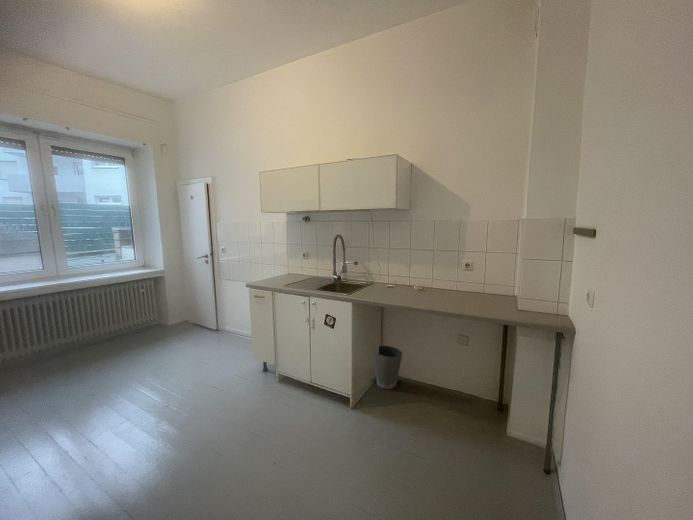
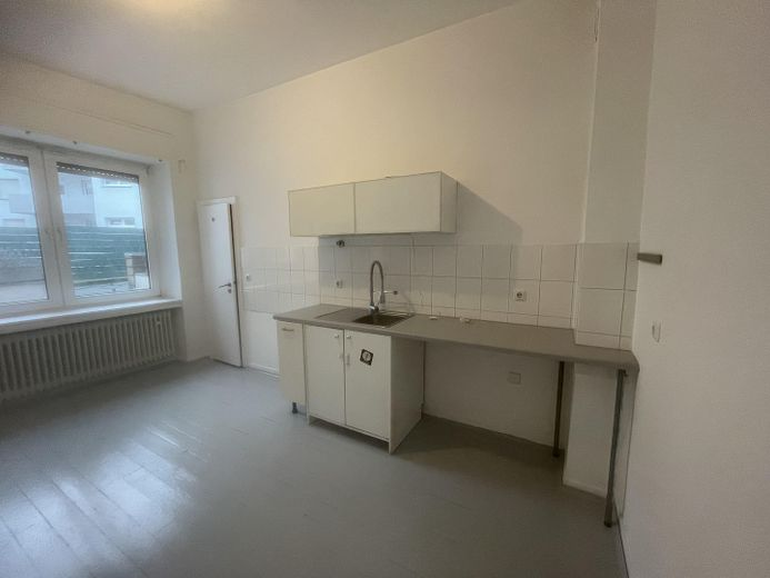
- waste basket [372,344,404,390]
